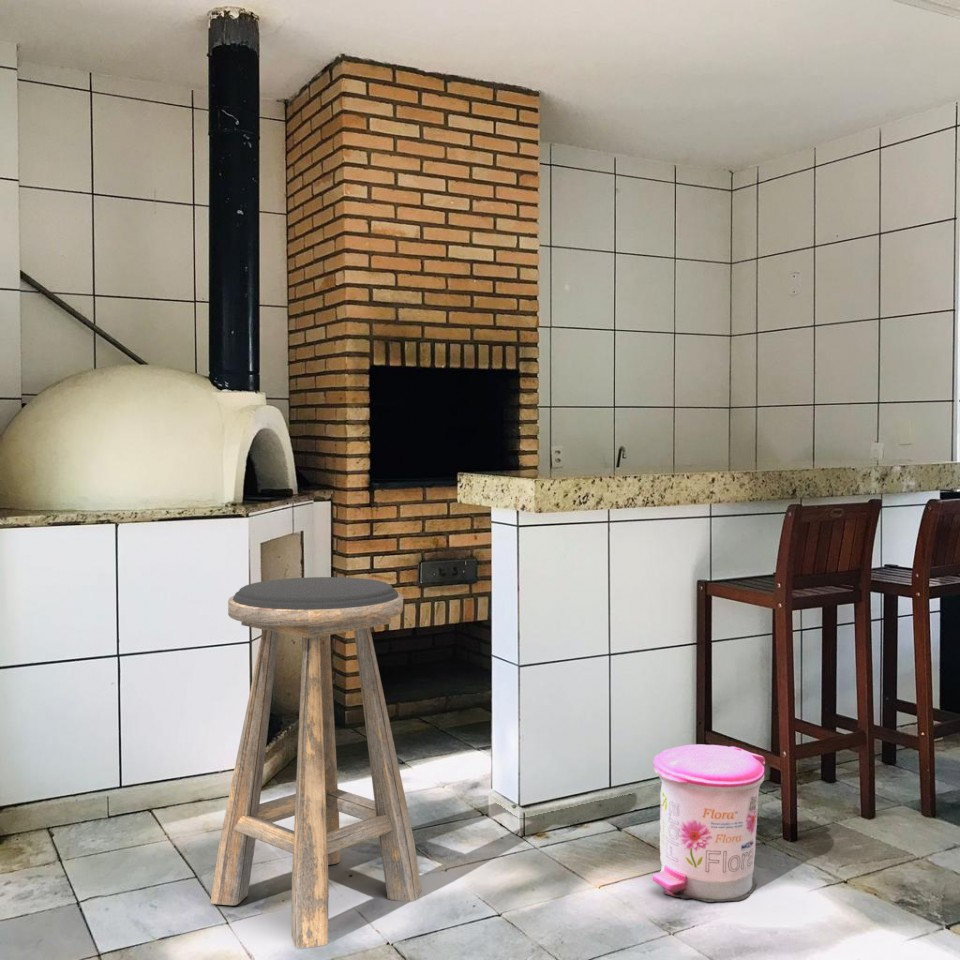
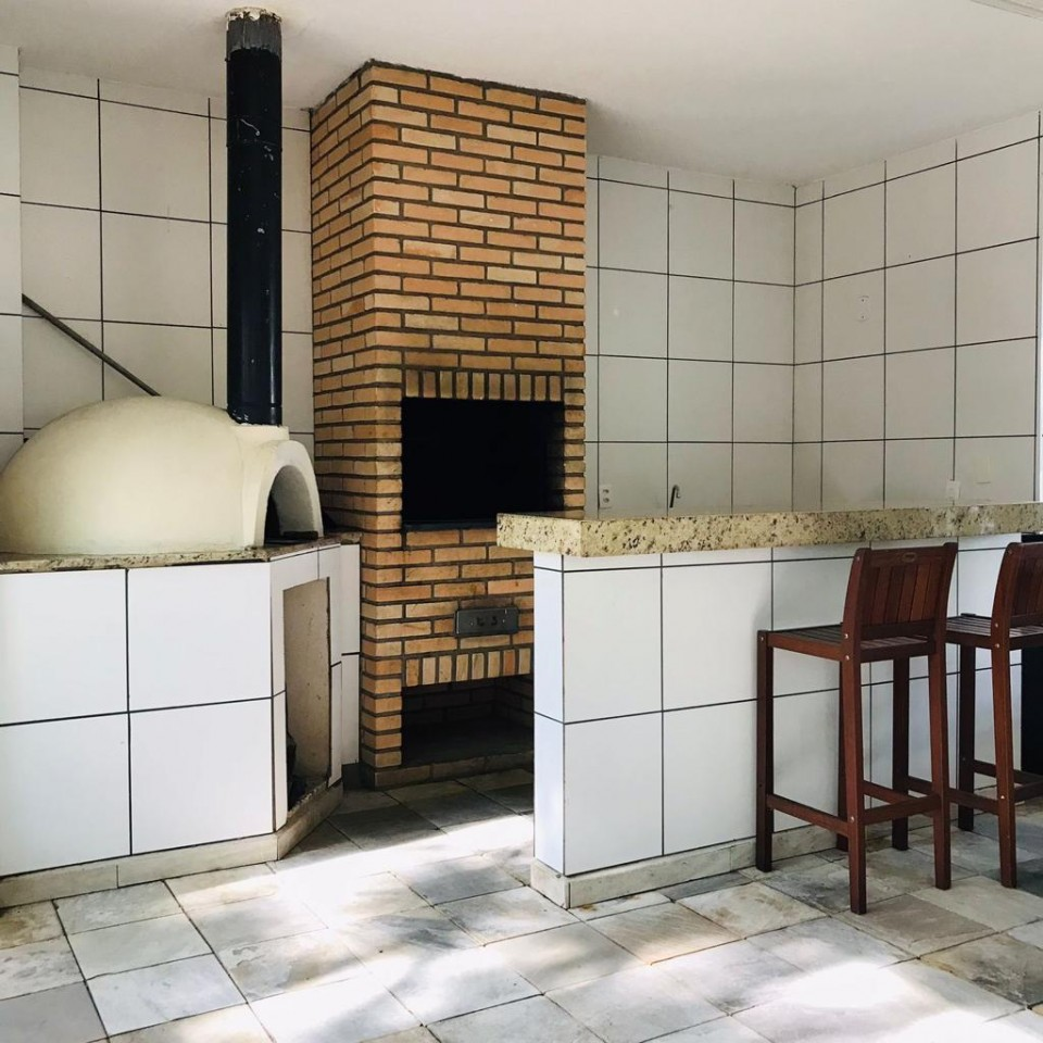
- stool [209,576,422,949]
- trash can [651,743,766,903]
